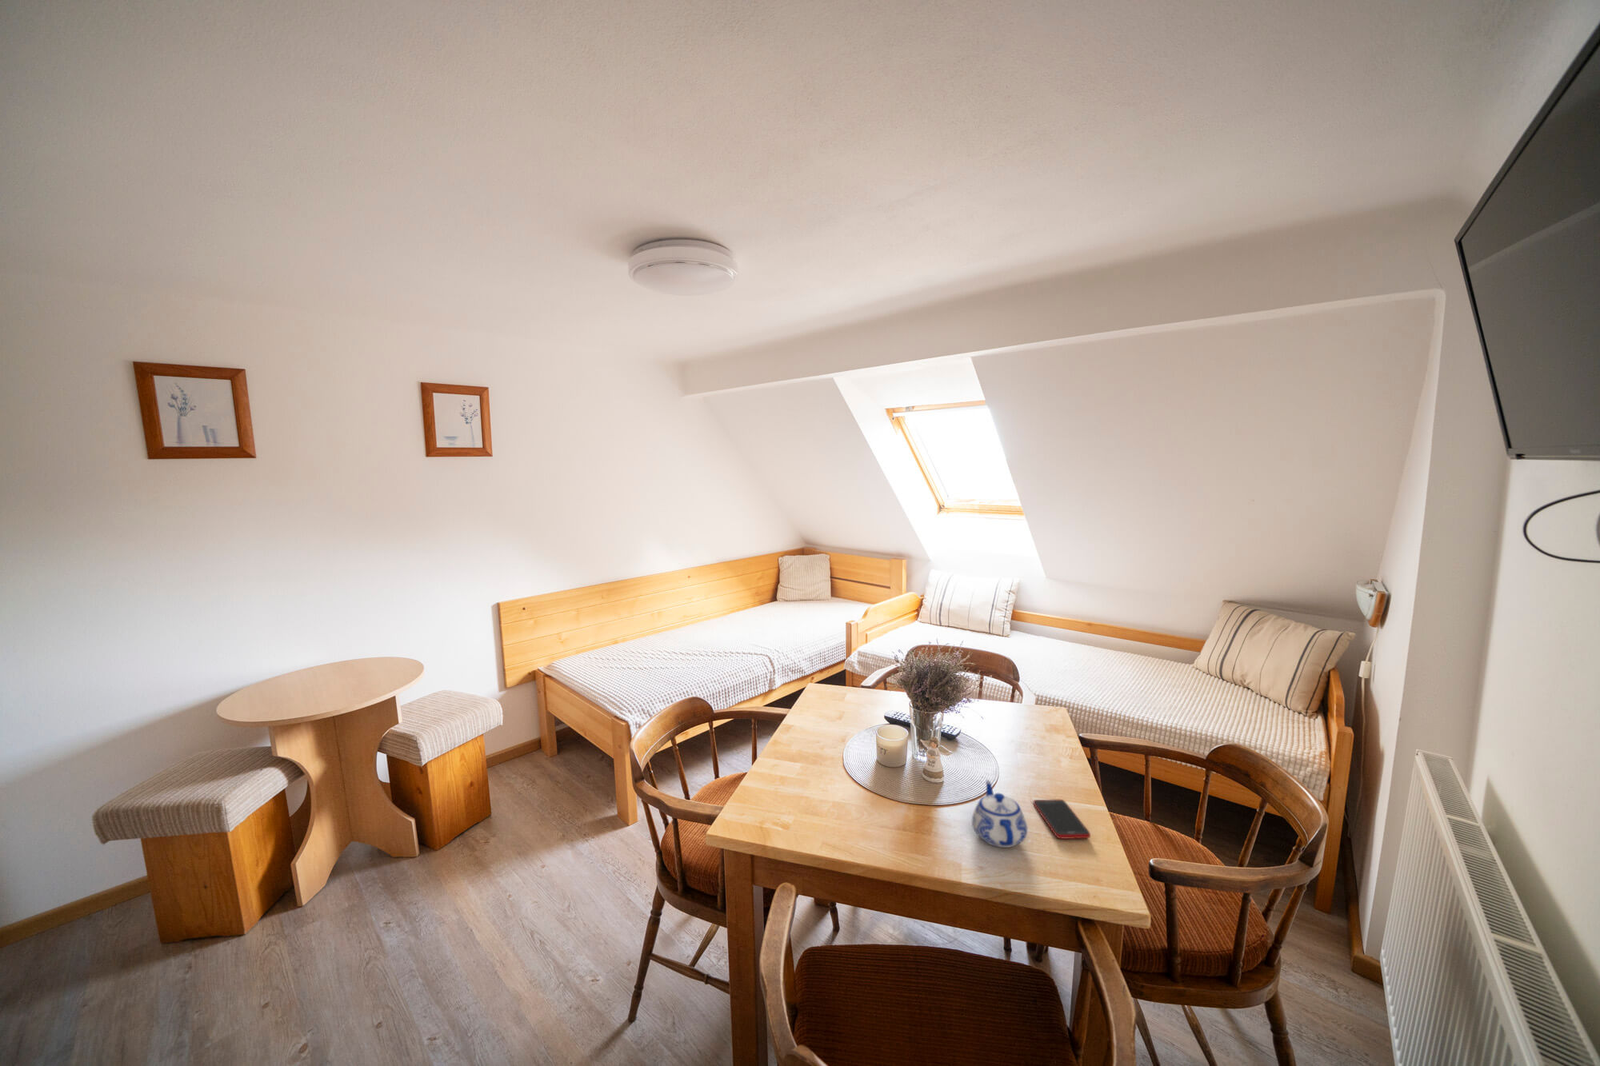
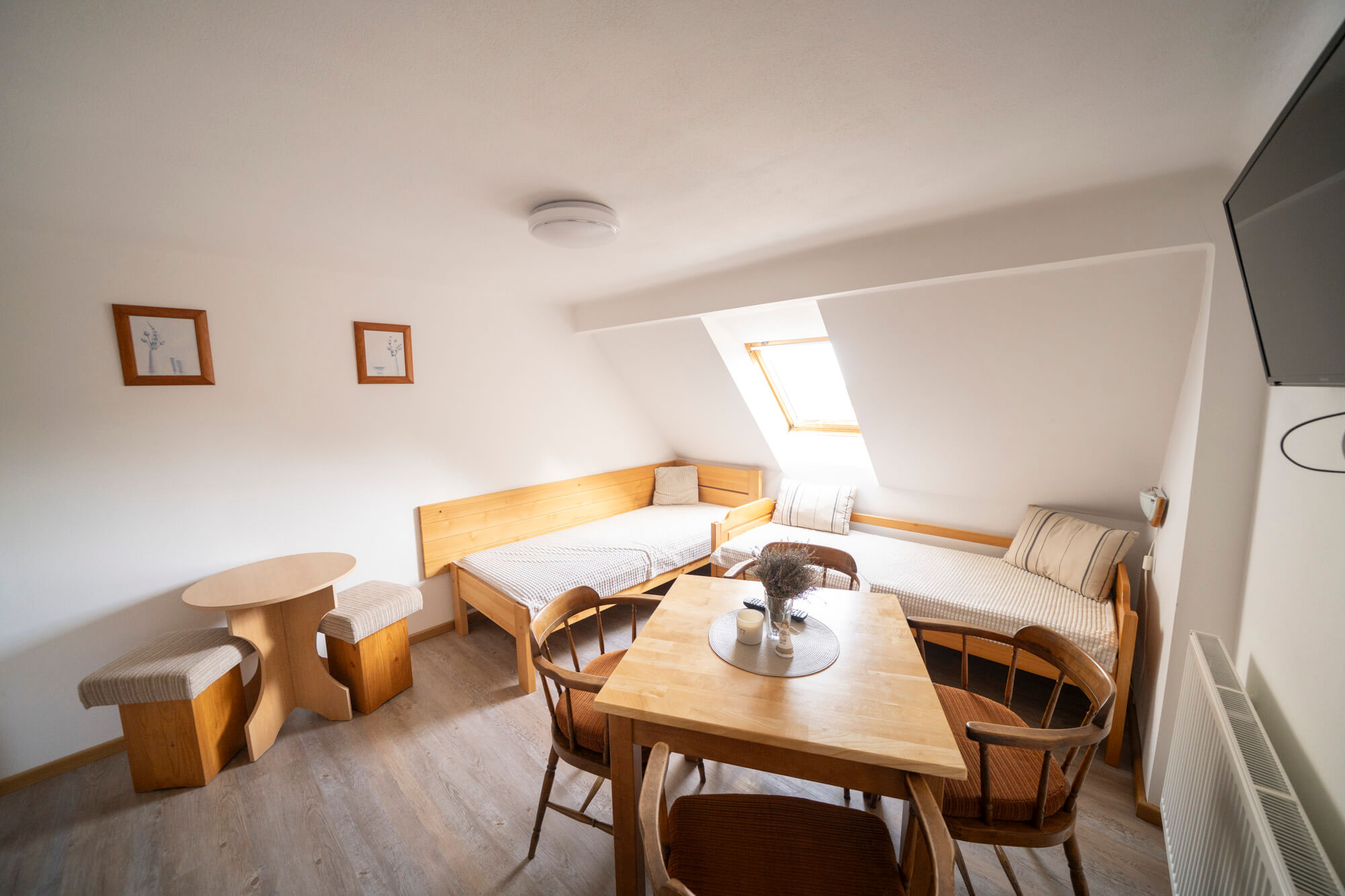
- teapot [971,779,1029,848]
- cell phone [1033,798,1091,840]
